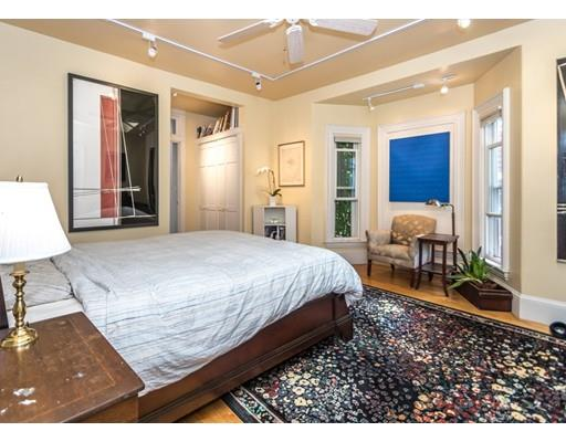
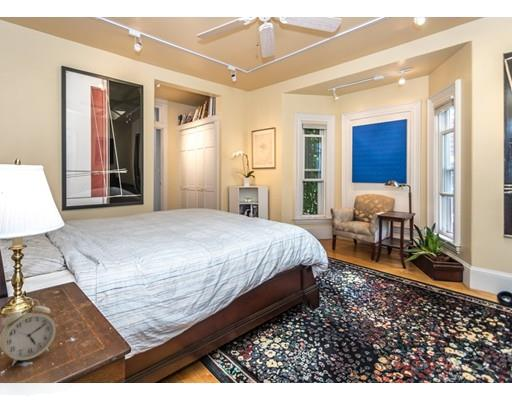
+ alarm clock [0,299,57,367]
